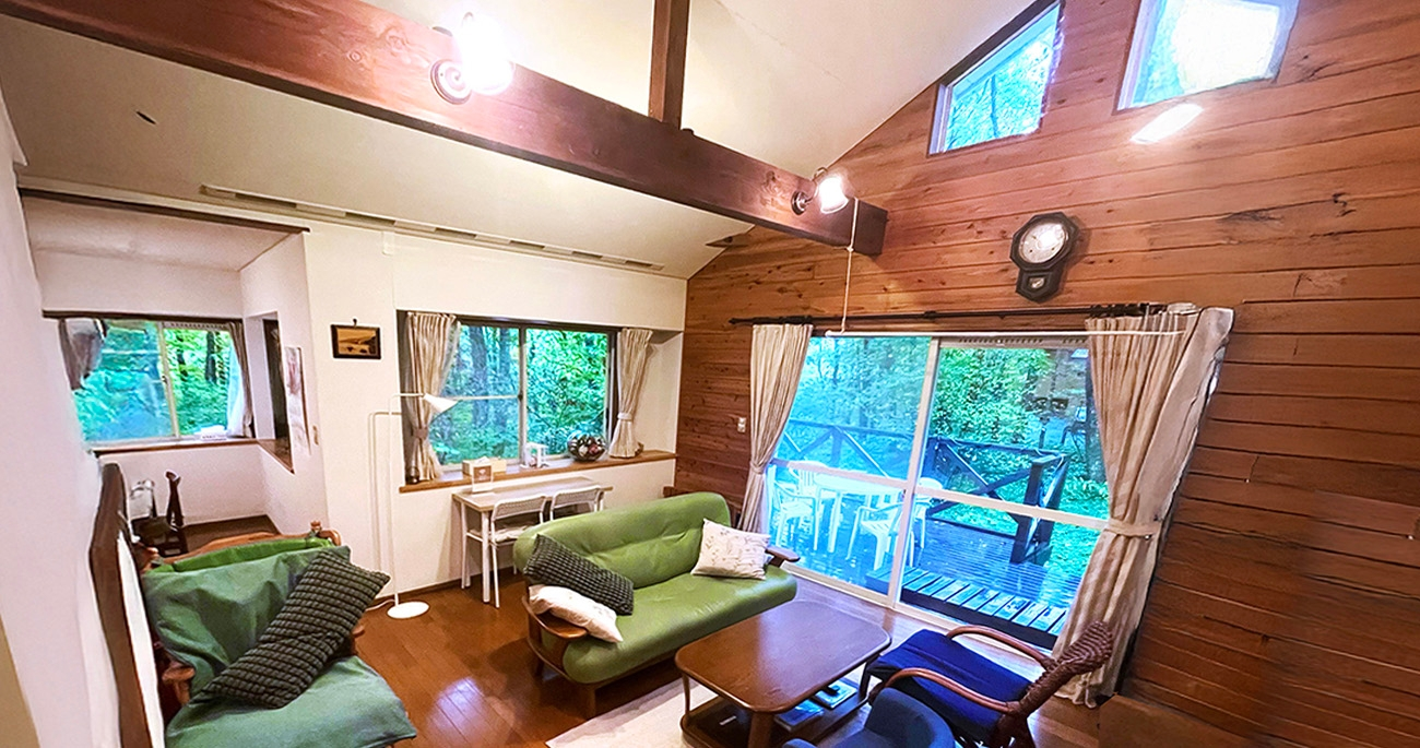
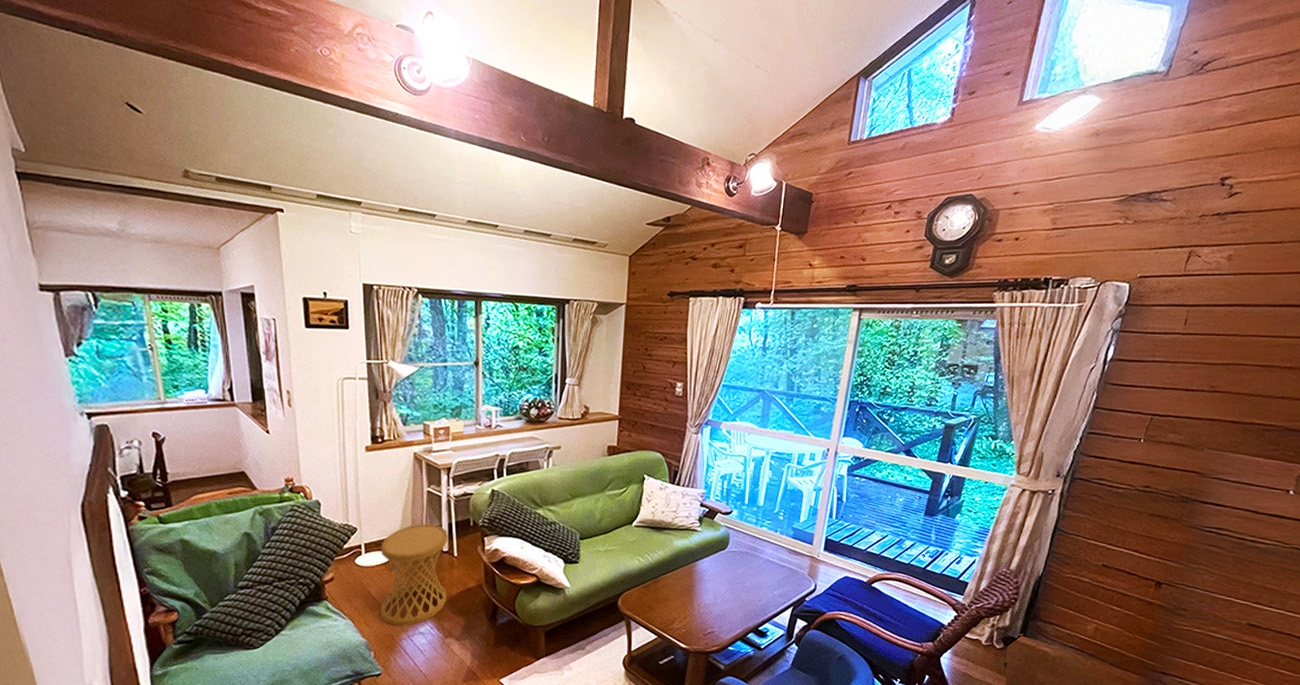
+ side table [380,523,449,626]
